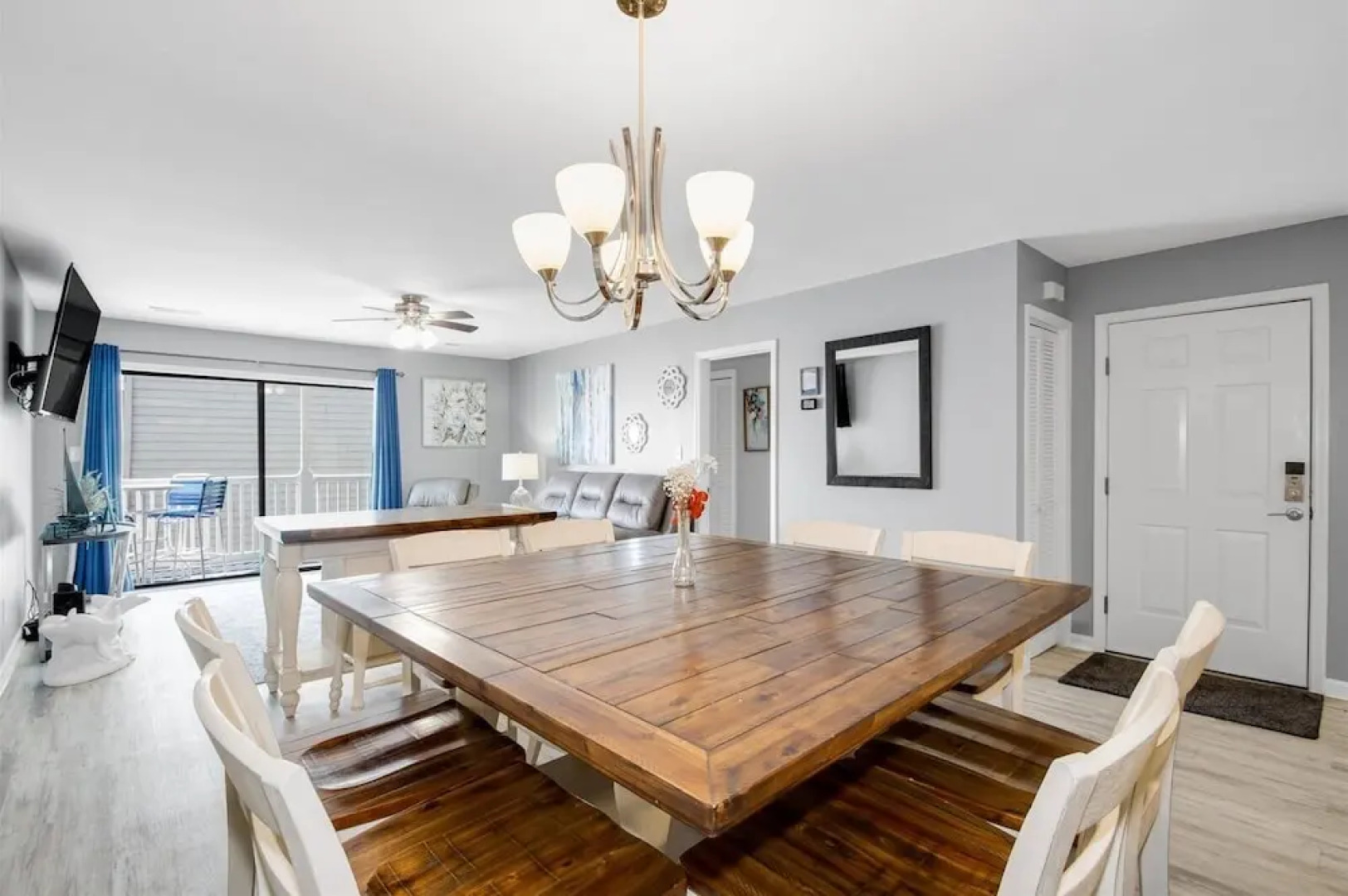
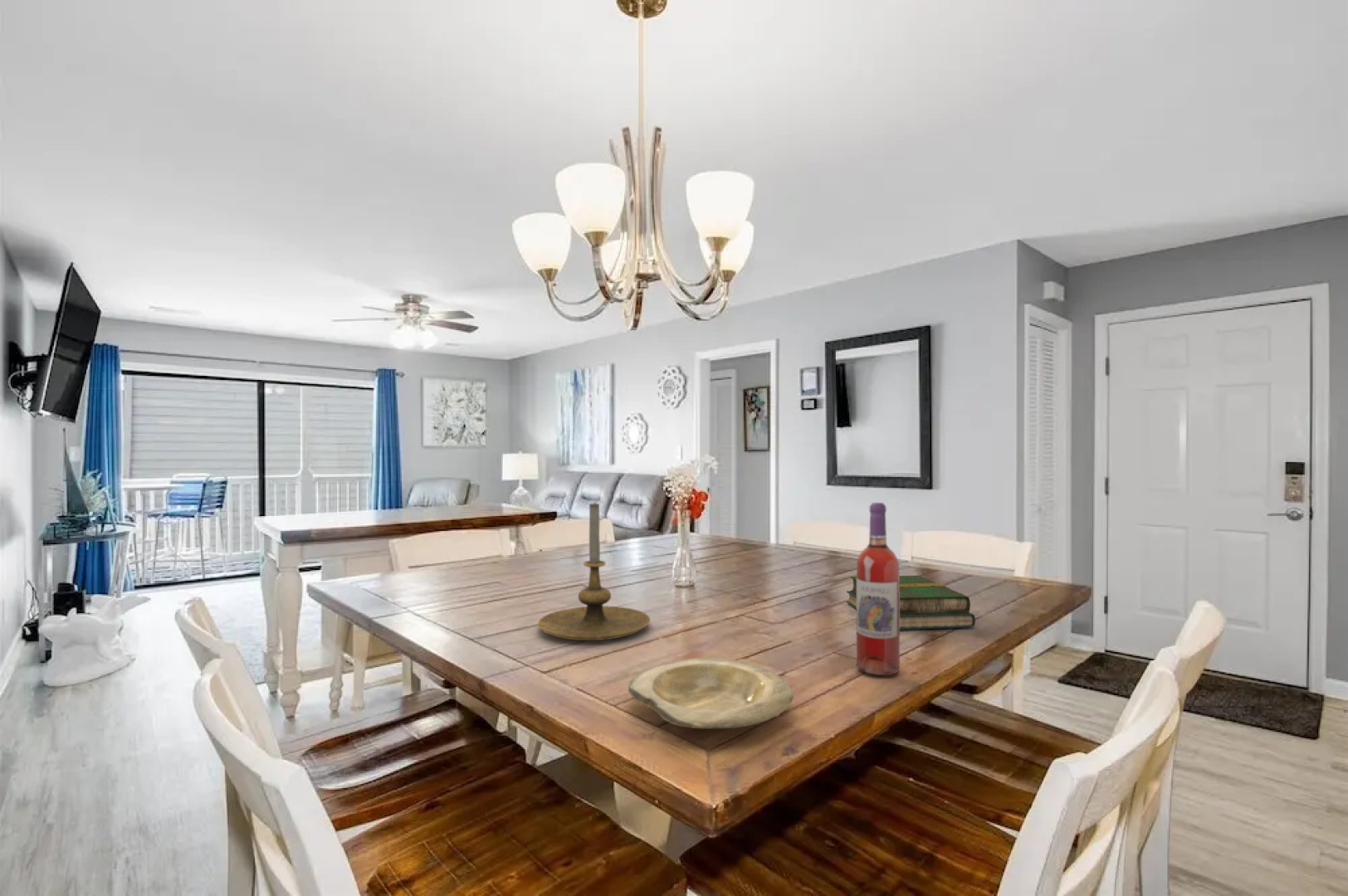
+ book [846,575,976,631]
+ plate [628,657,794,729]
+ wine bottle [856,502,901,676]
+ candle holder [537,501,651,641]
